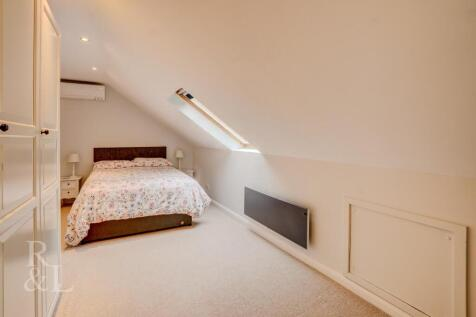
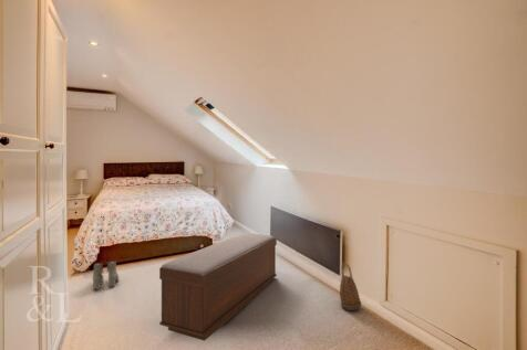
+ basket [339,262,362,311]
+ boots [92,259,120,290]
+ bench [158,232,278,341]
